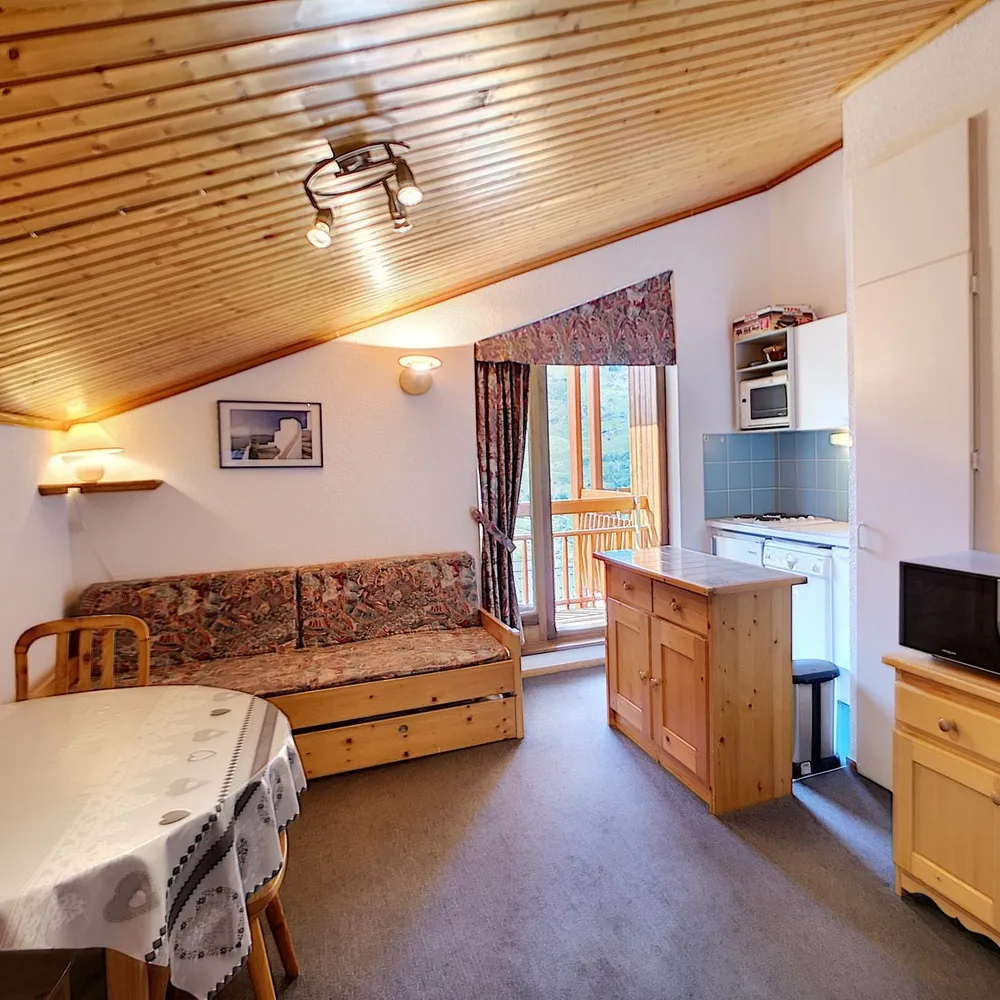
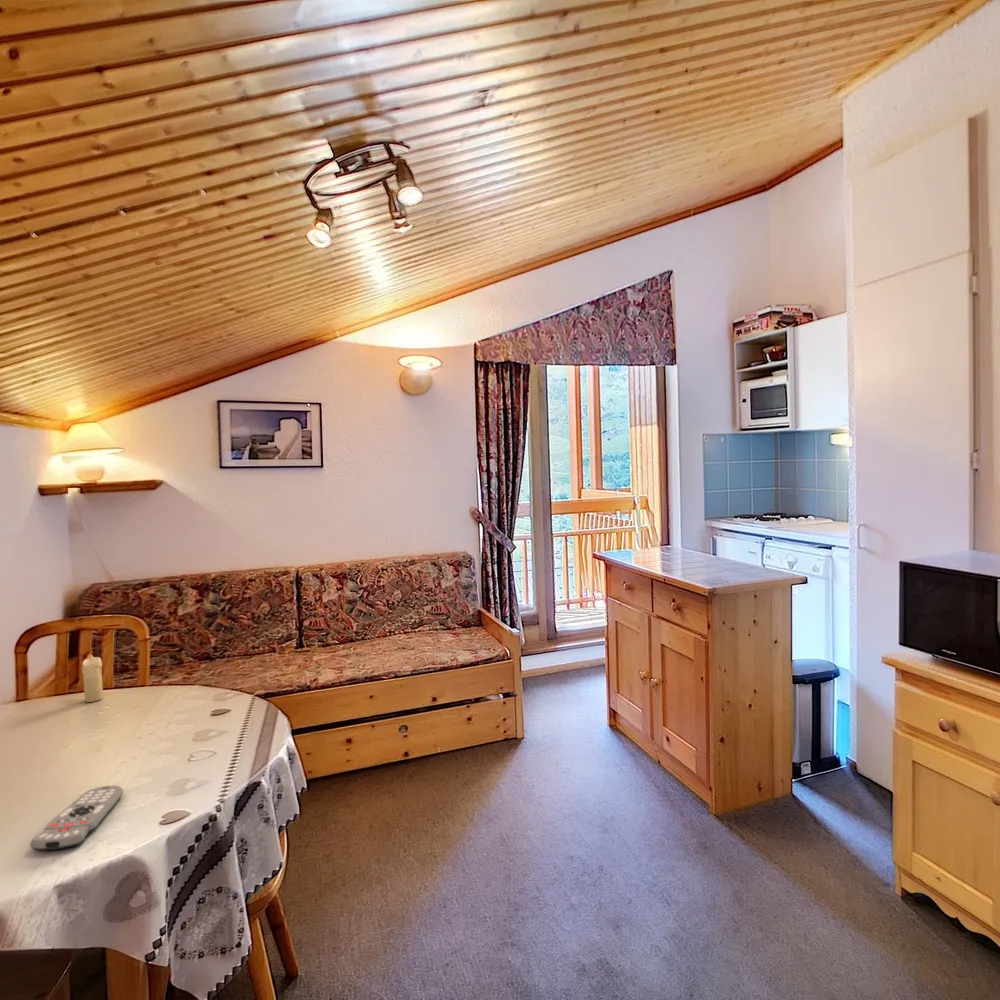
+ remote control [29,785,124,852]
+ candle [81,650,104,703]
